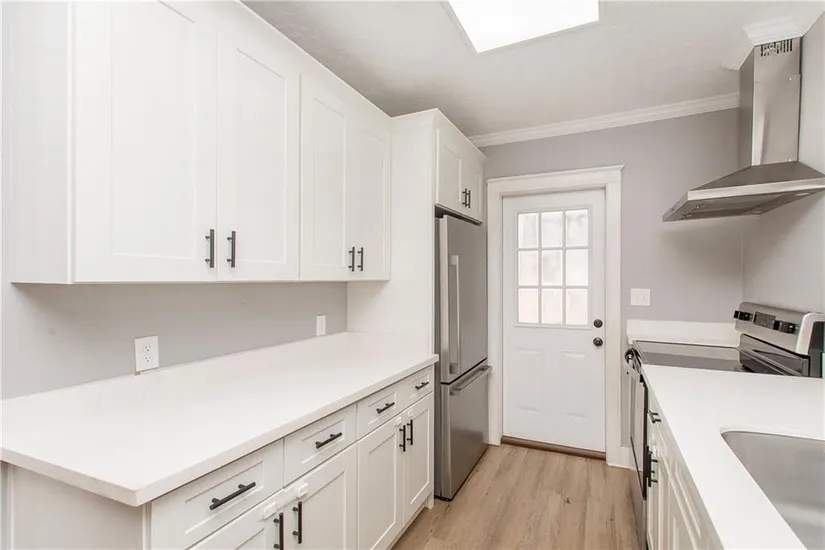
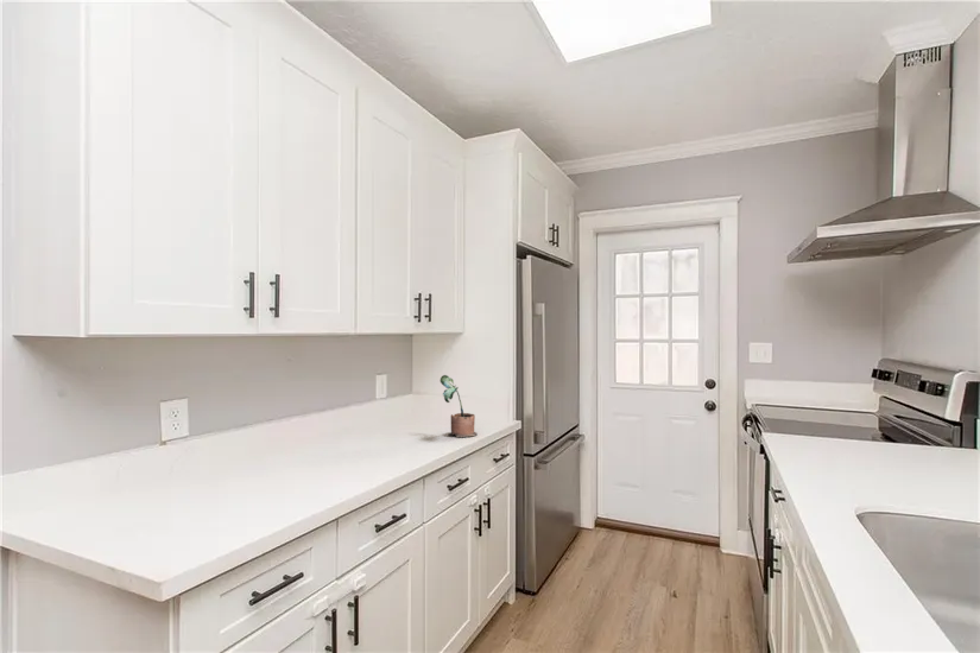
+ potted plant [438,374,479,438]
